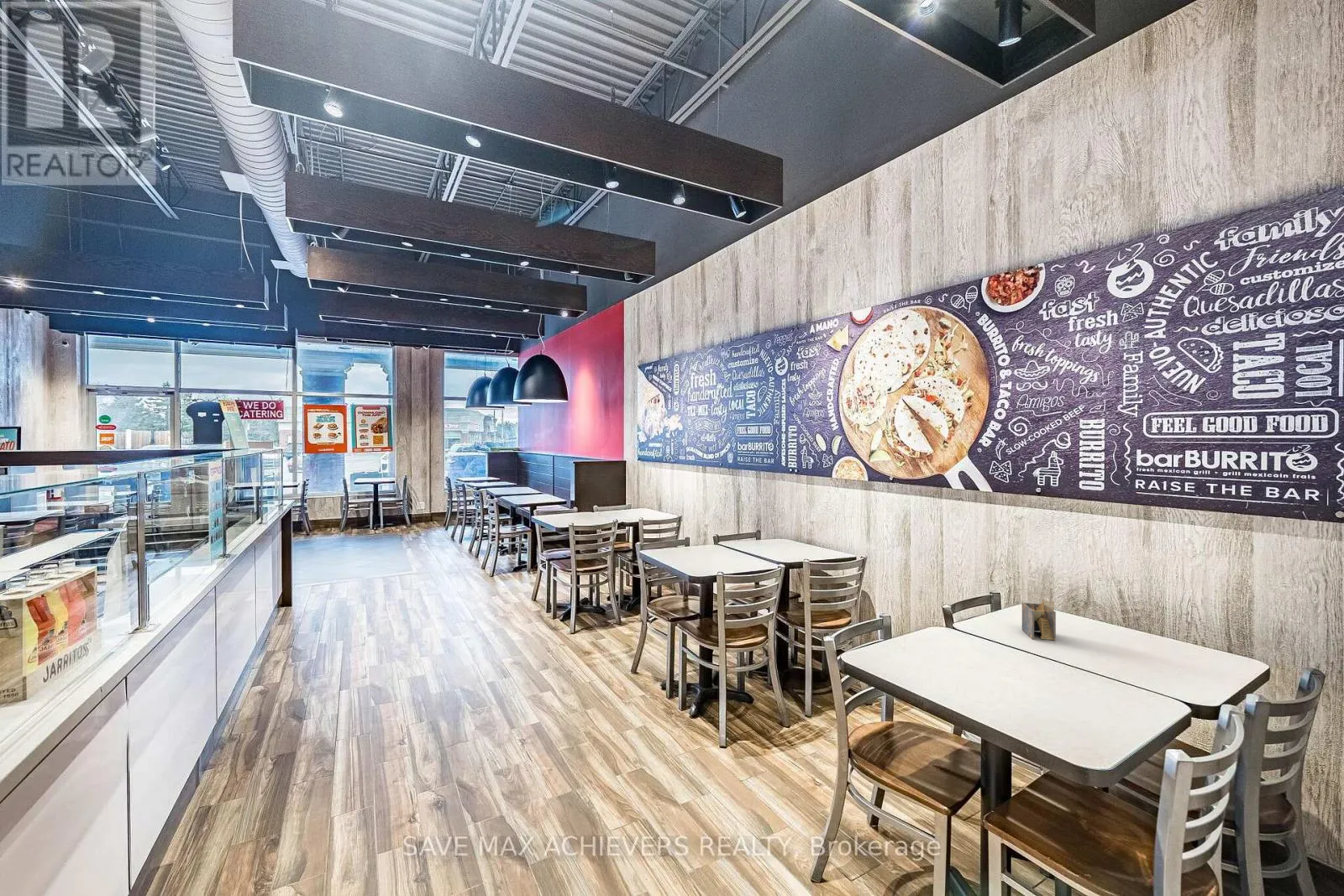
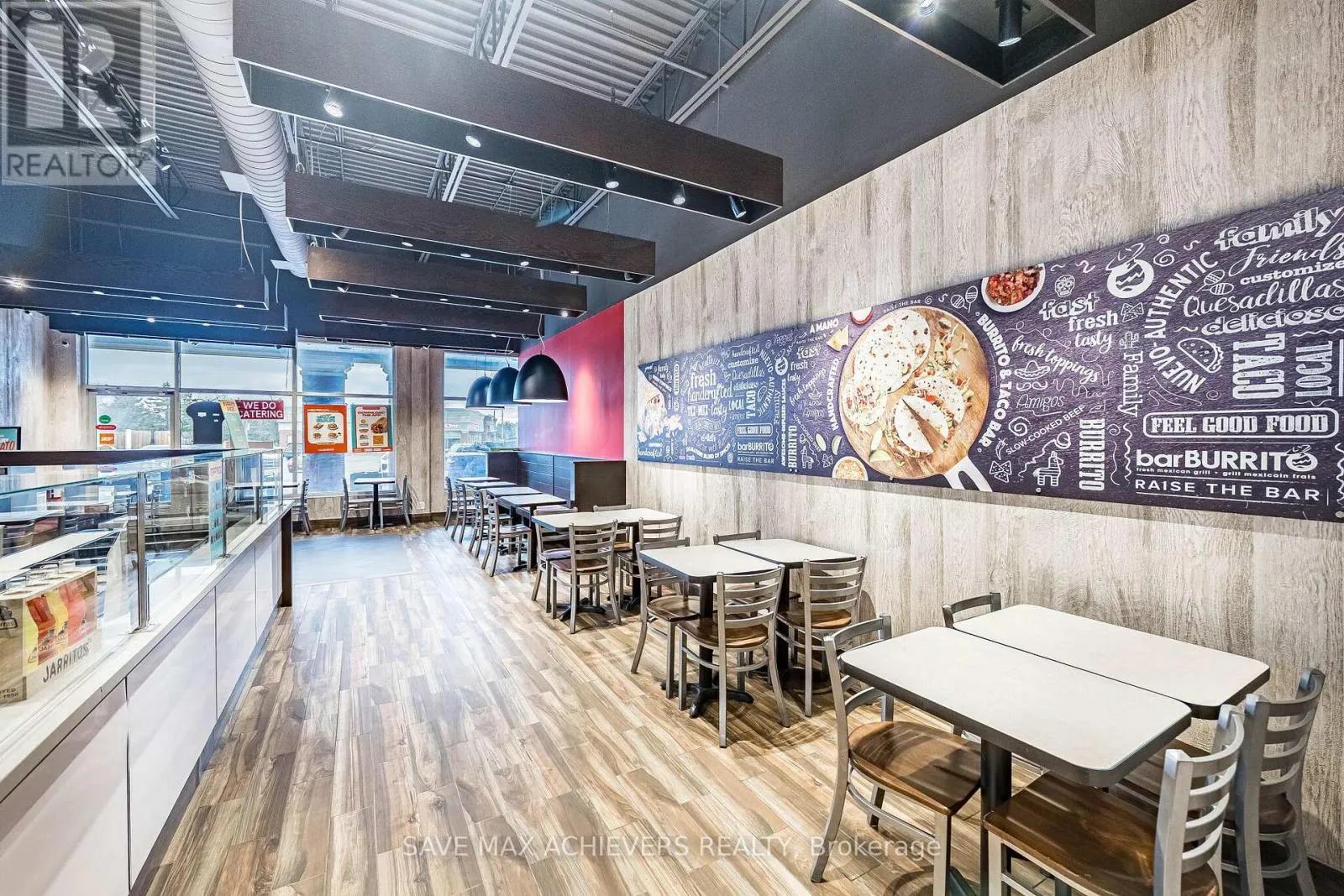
- napkin holder [1021,600,1057,642]
